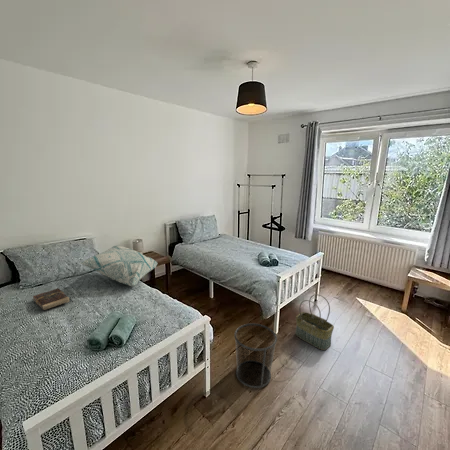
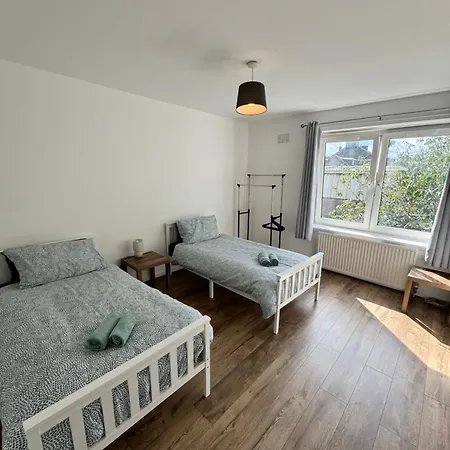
- decorative pillow [80,245,158,287]
- basket [294,293,335,351]
- book [32,287,70,311]
- waste bin [233,322,278,389]
